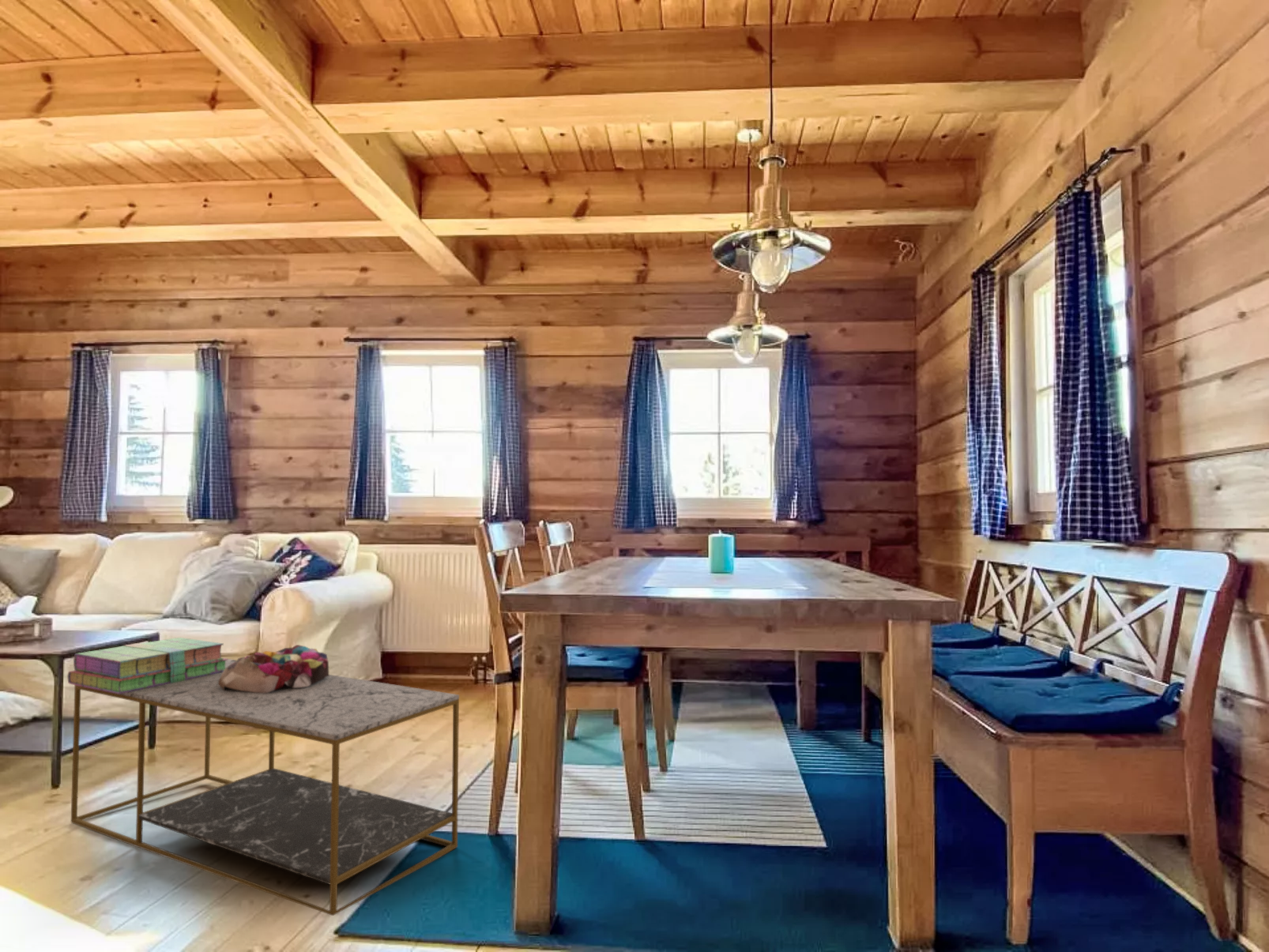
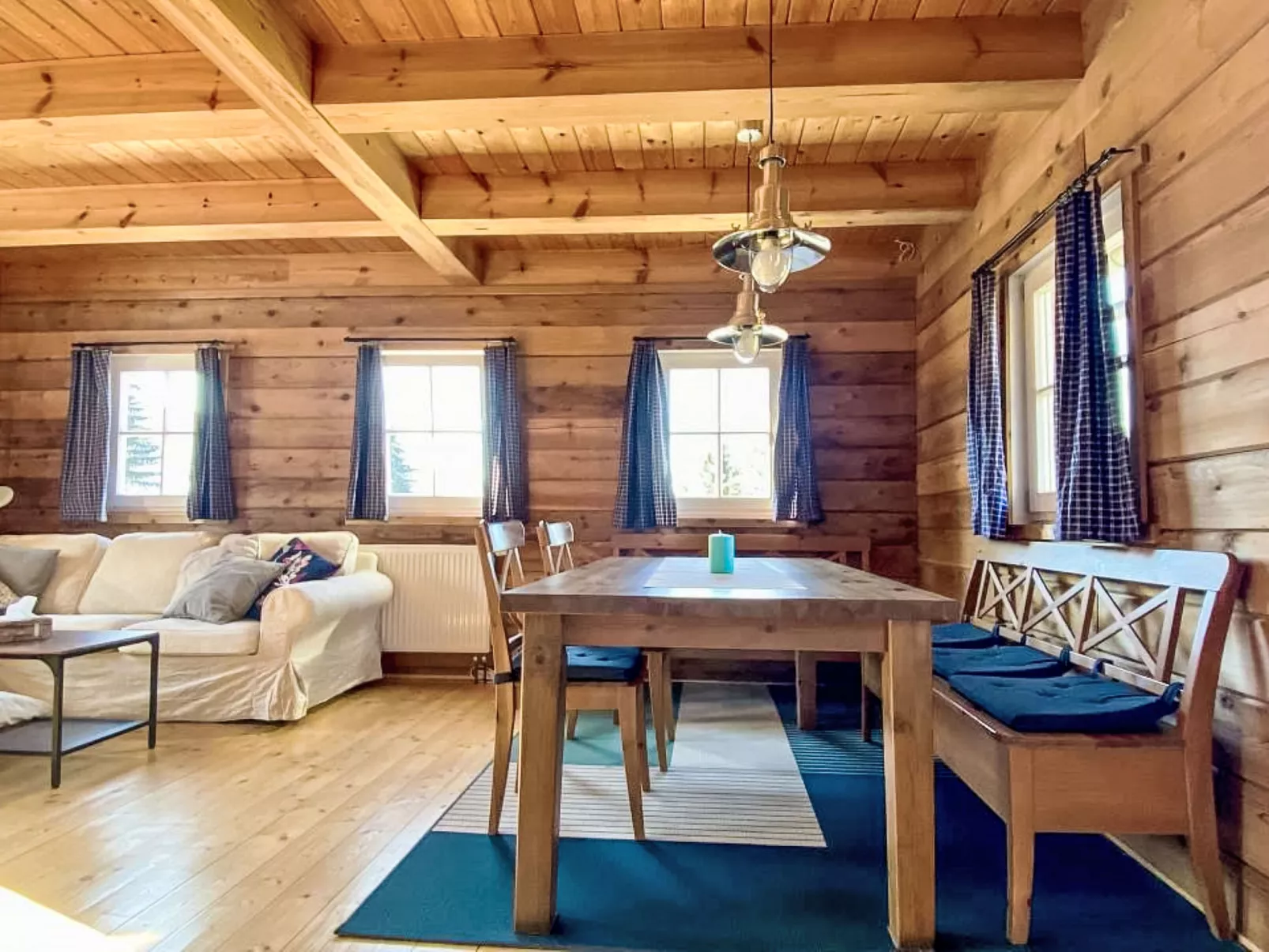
- stack of books [67,637,229,694]
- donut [218,644,329,693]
- coffee table [70,658,460,916]
